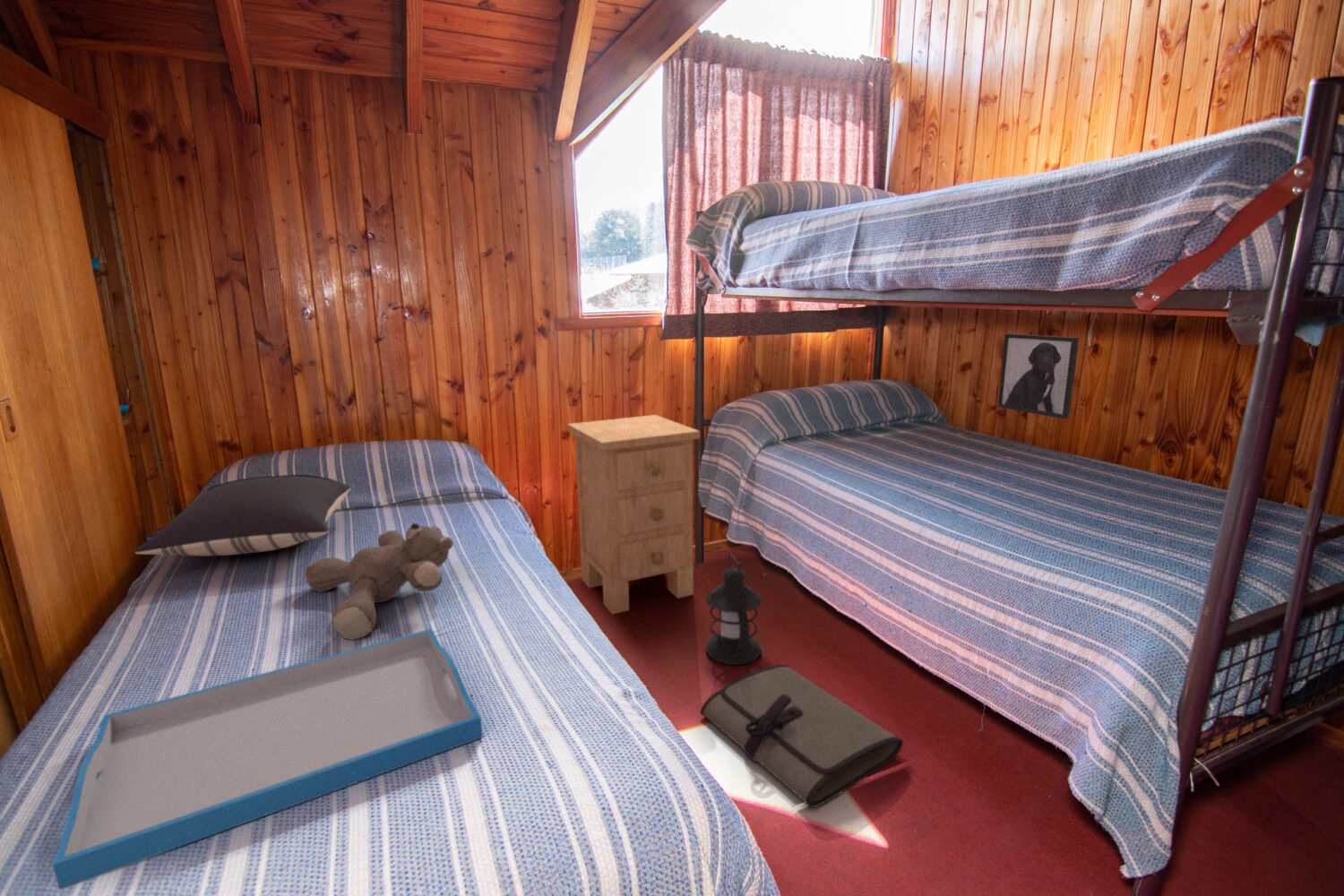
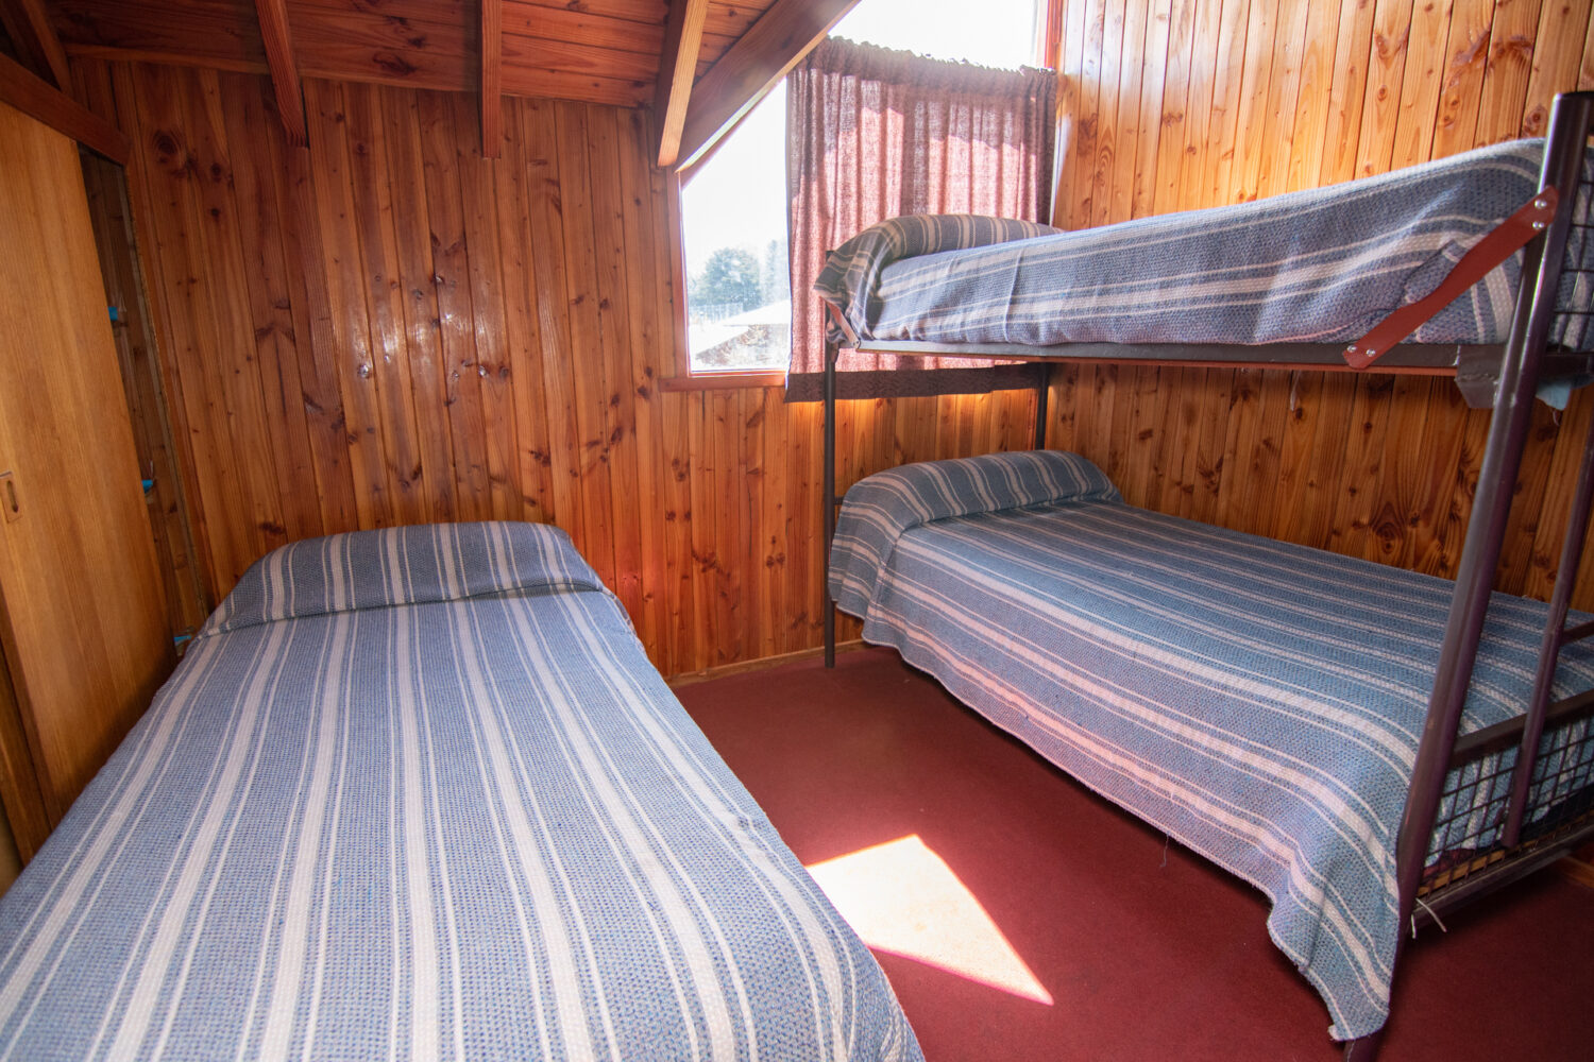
- stuffed bear [304,522,454,641]
- nightstand [566,414,701,616]
- lantern [704,551,763,666]
- tray [52,628,484,891]
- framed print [996,332,1080,420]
- tool roll [699,663,904,809]
- pillow [134,474,352,556]
